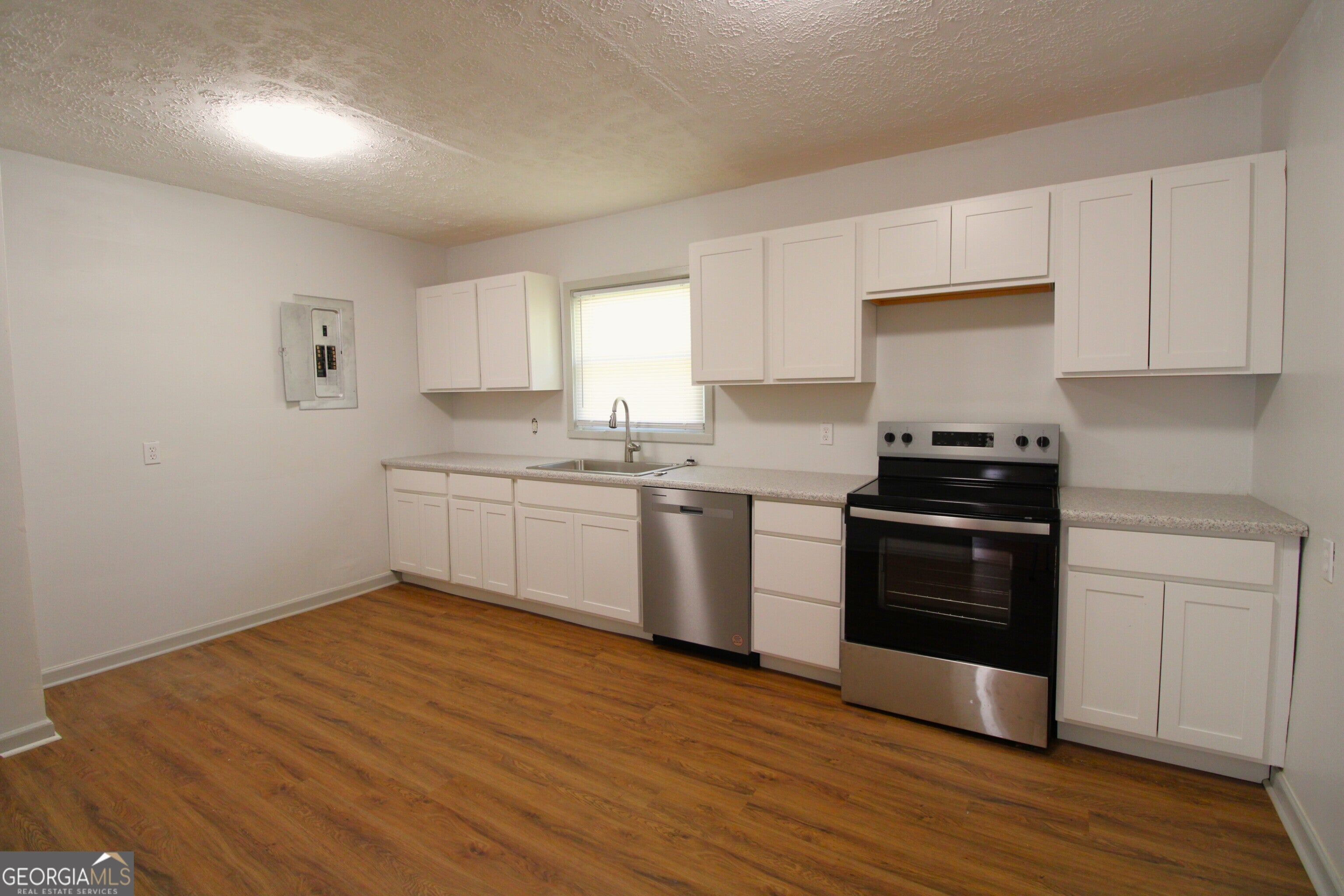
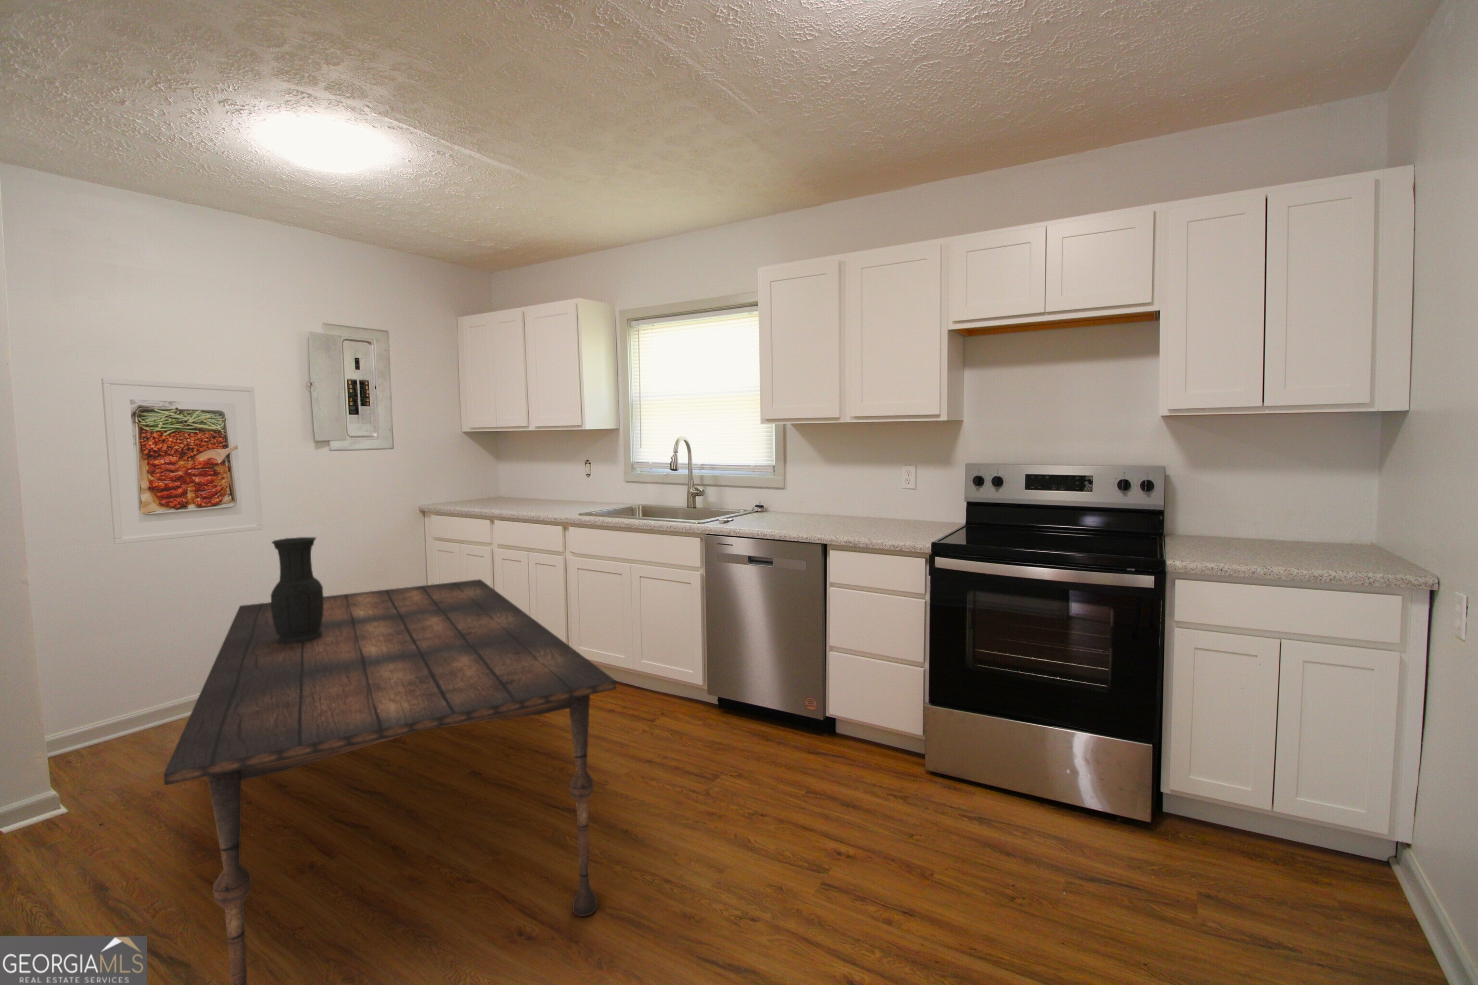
+ vase [271,536,323,643]
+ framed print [101,377,263,544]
+ dining table [163,578,617,985]
